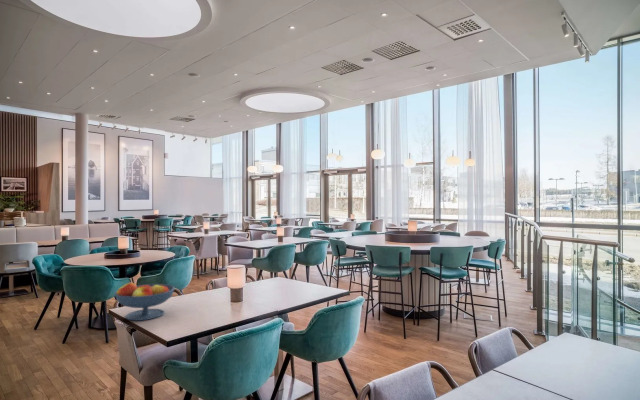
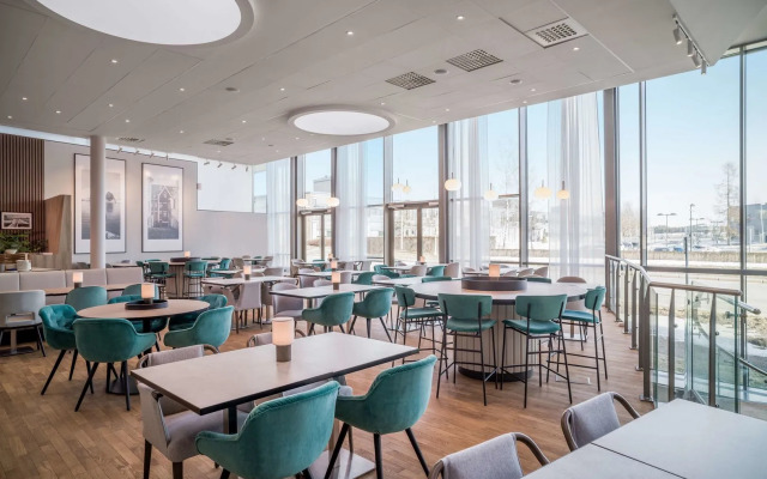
- fruit bowl [113,282,176,322]
